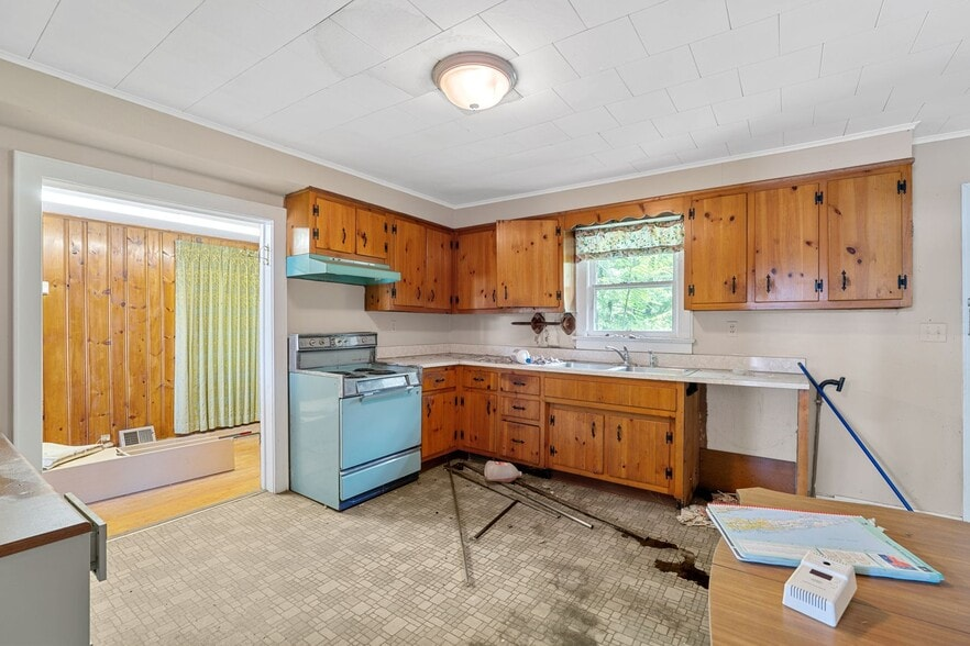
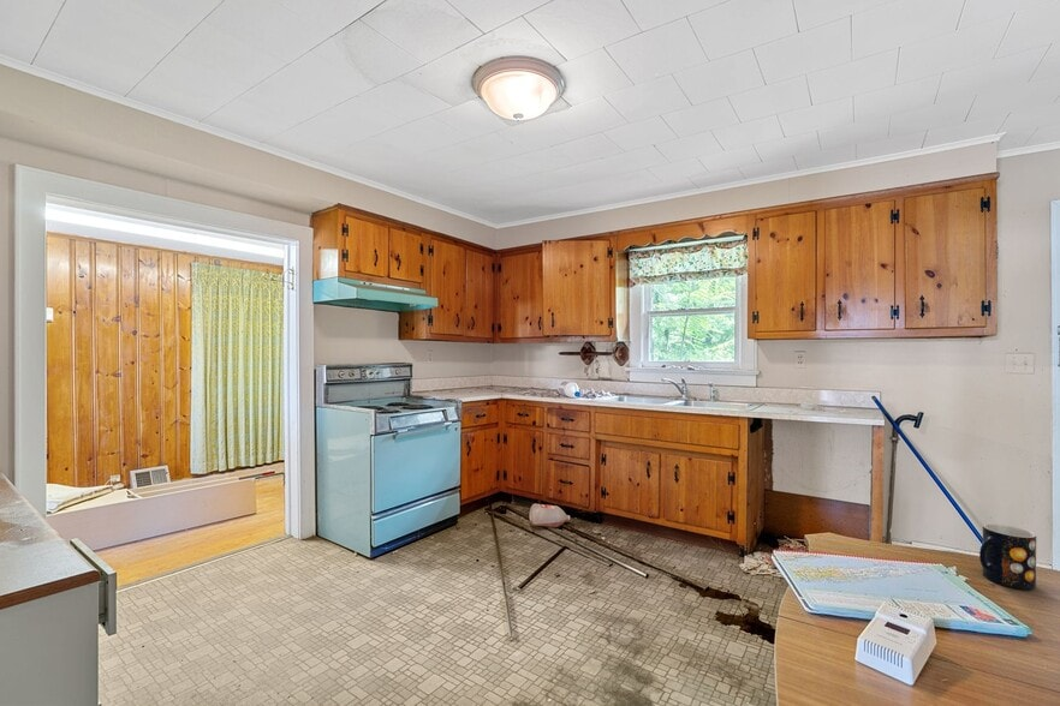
+ mug [978,522,1037,591]
